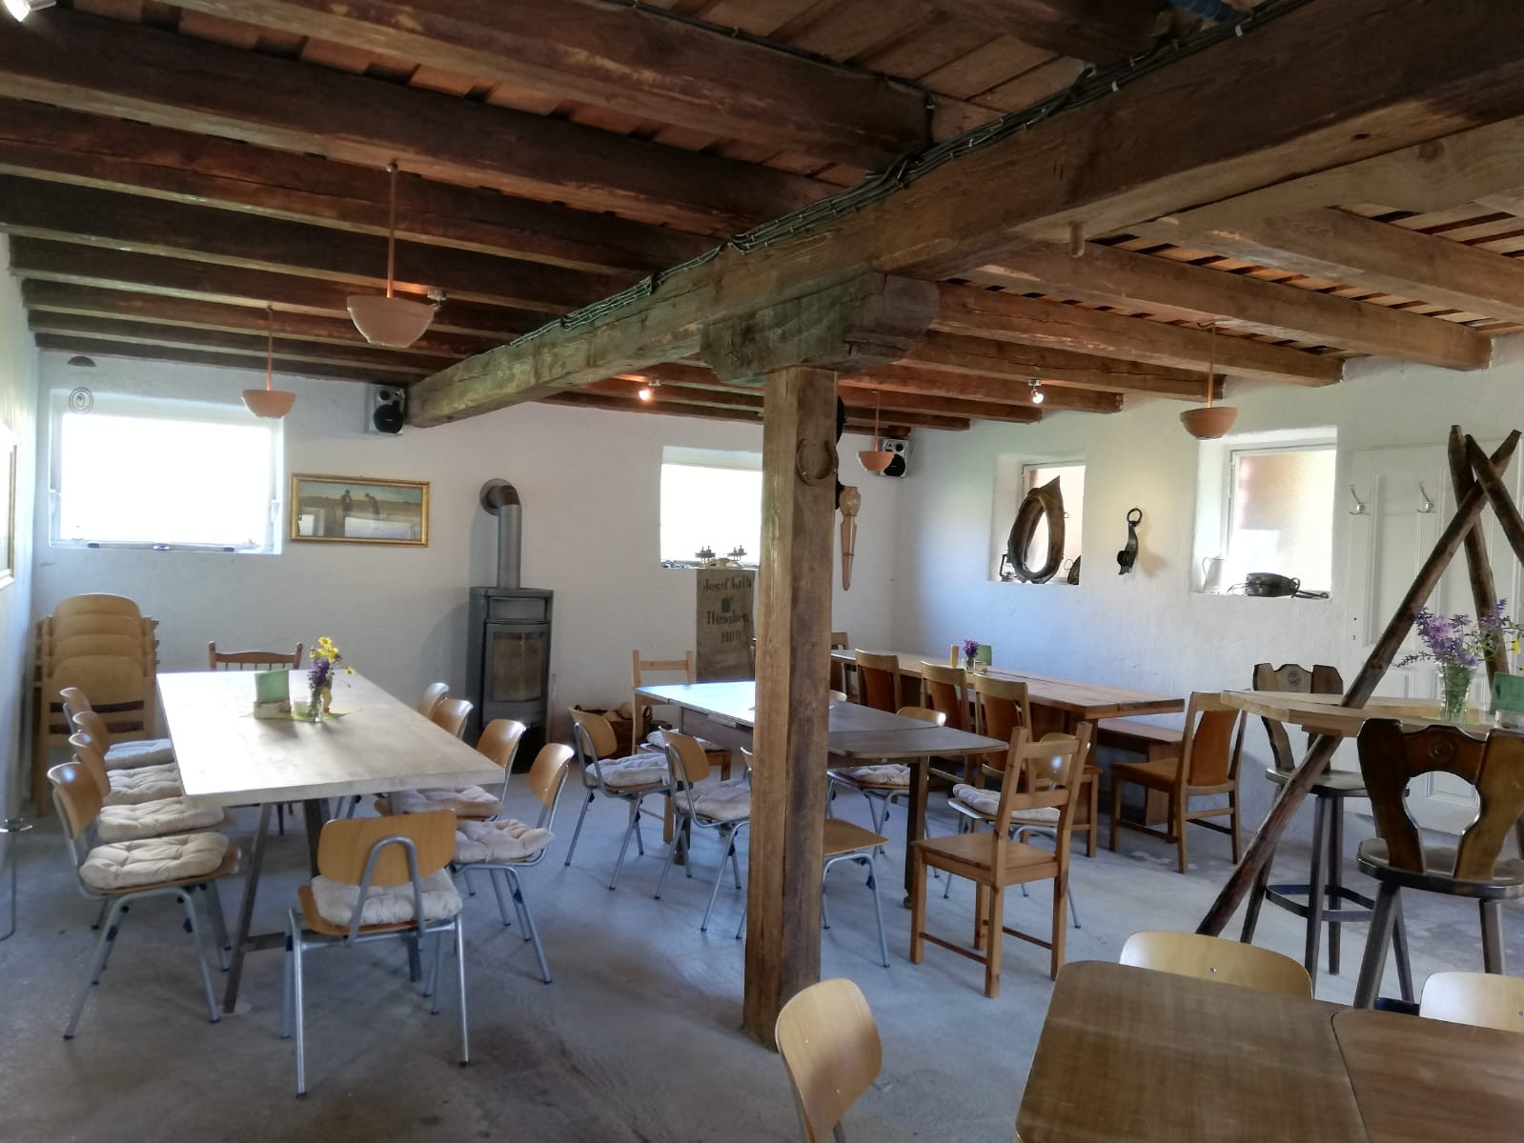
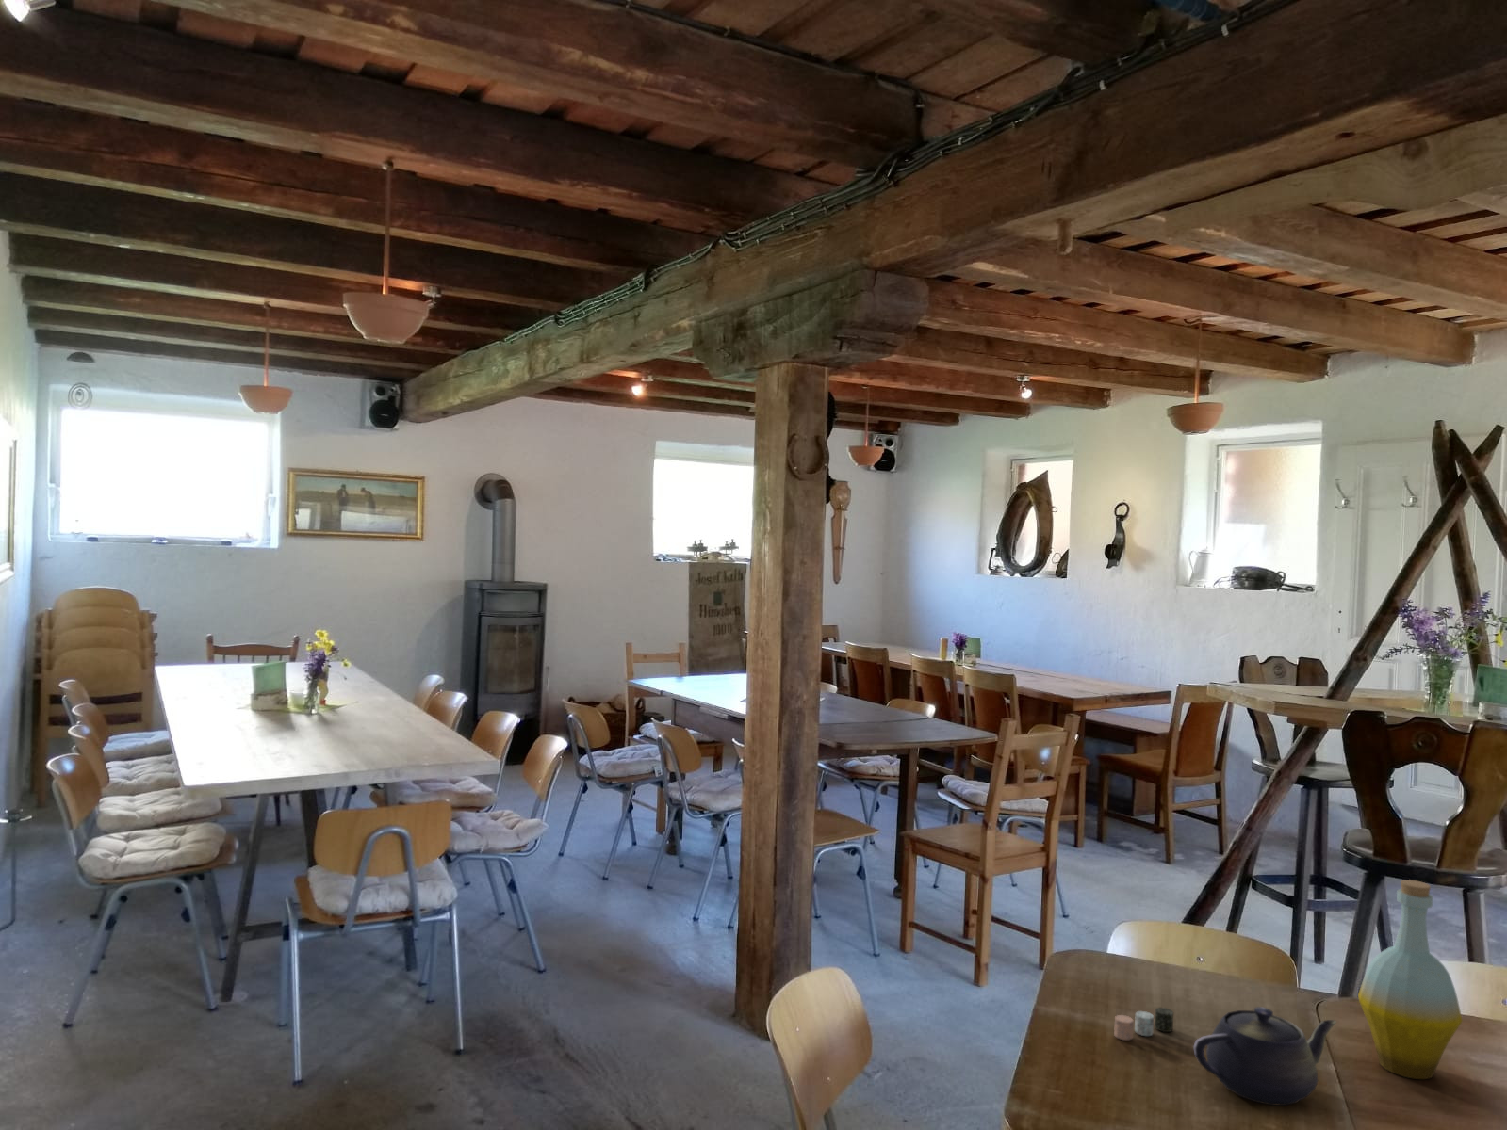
+ candle [1113,1007,1174,1041]
+ bottle [1357,878,1463,1080]
+ teapot [1192,1005,1337,1106]
